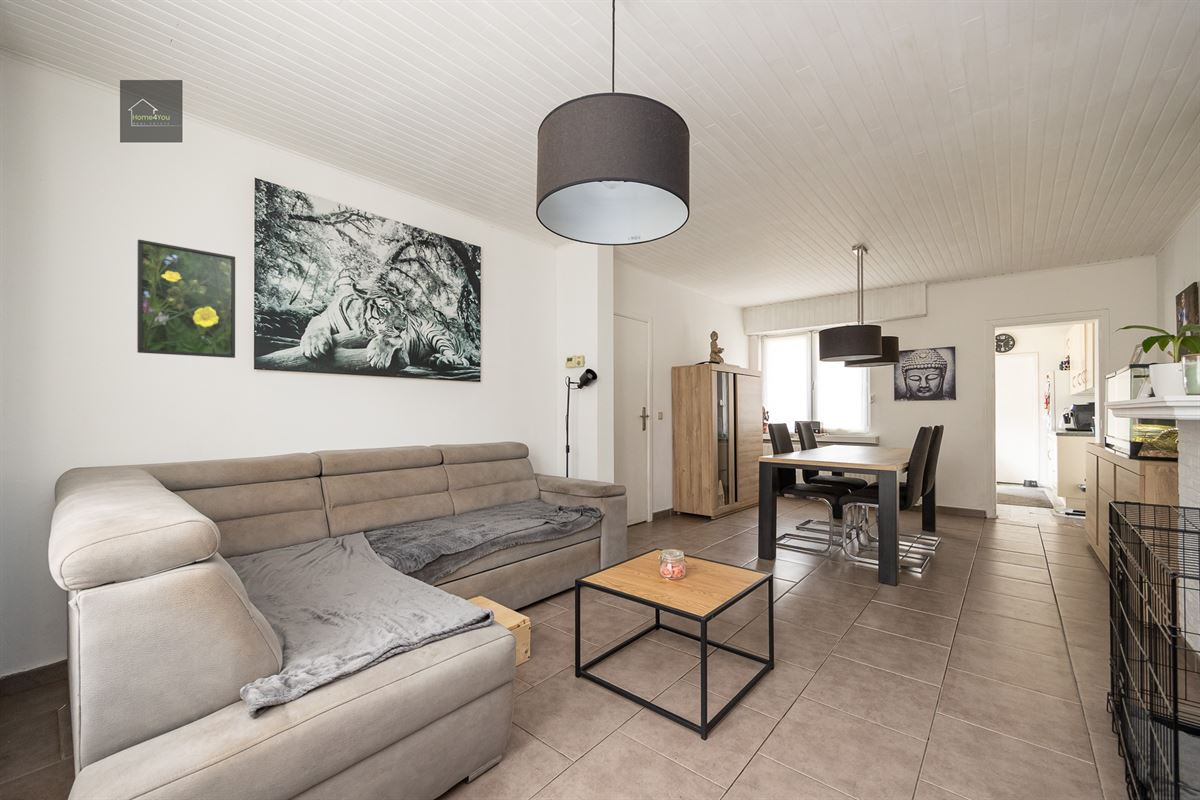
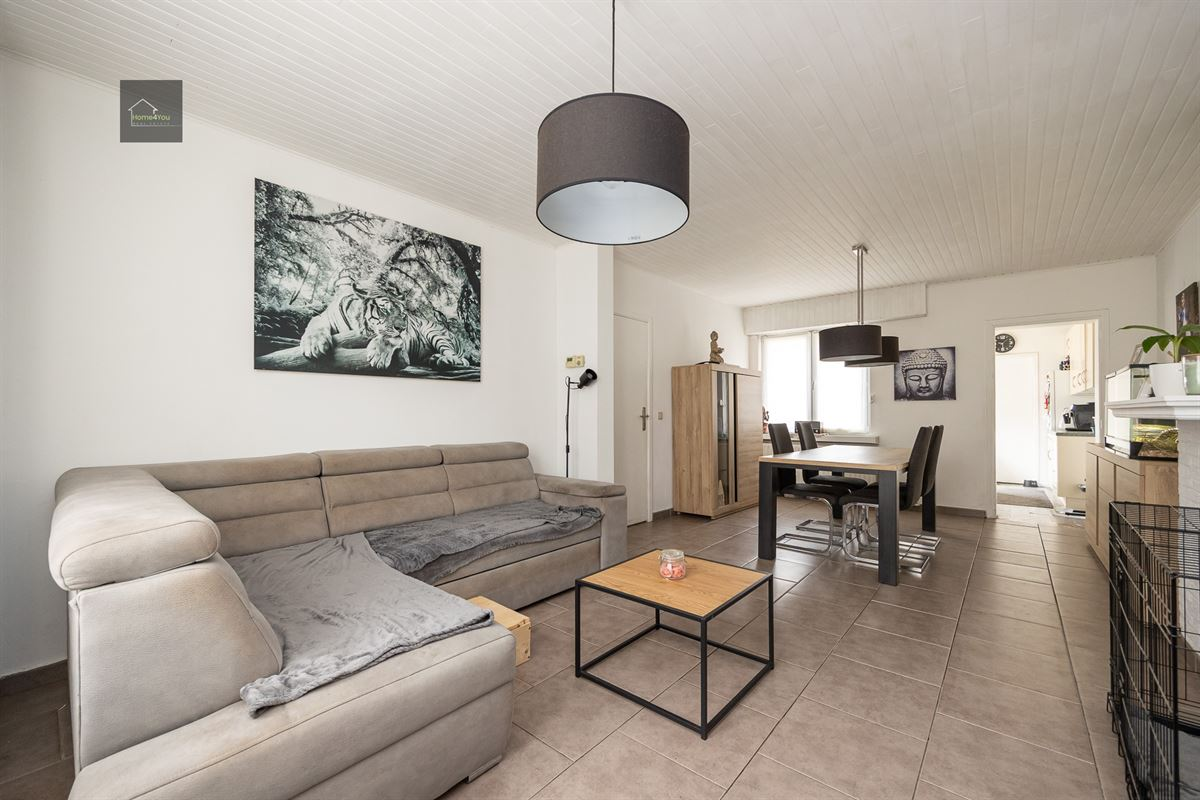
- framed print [136,239,236,359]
